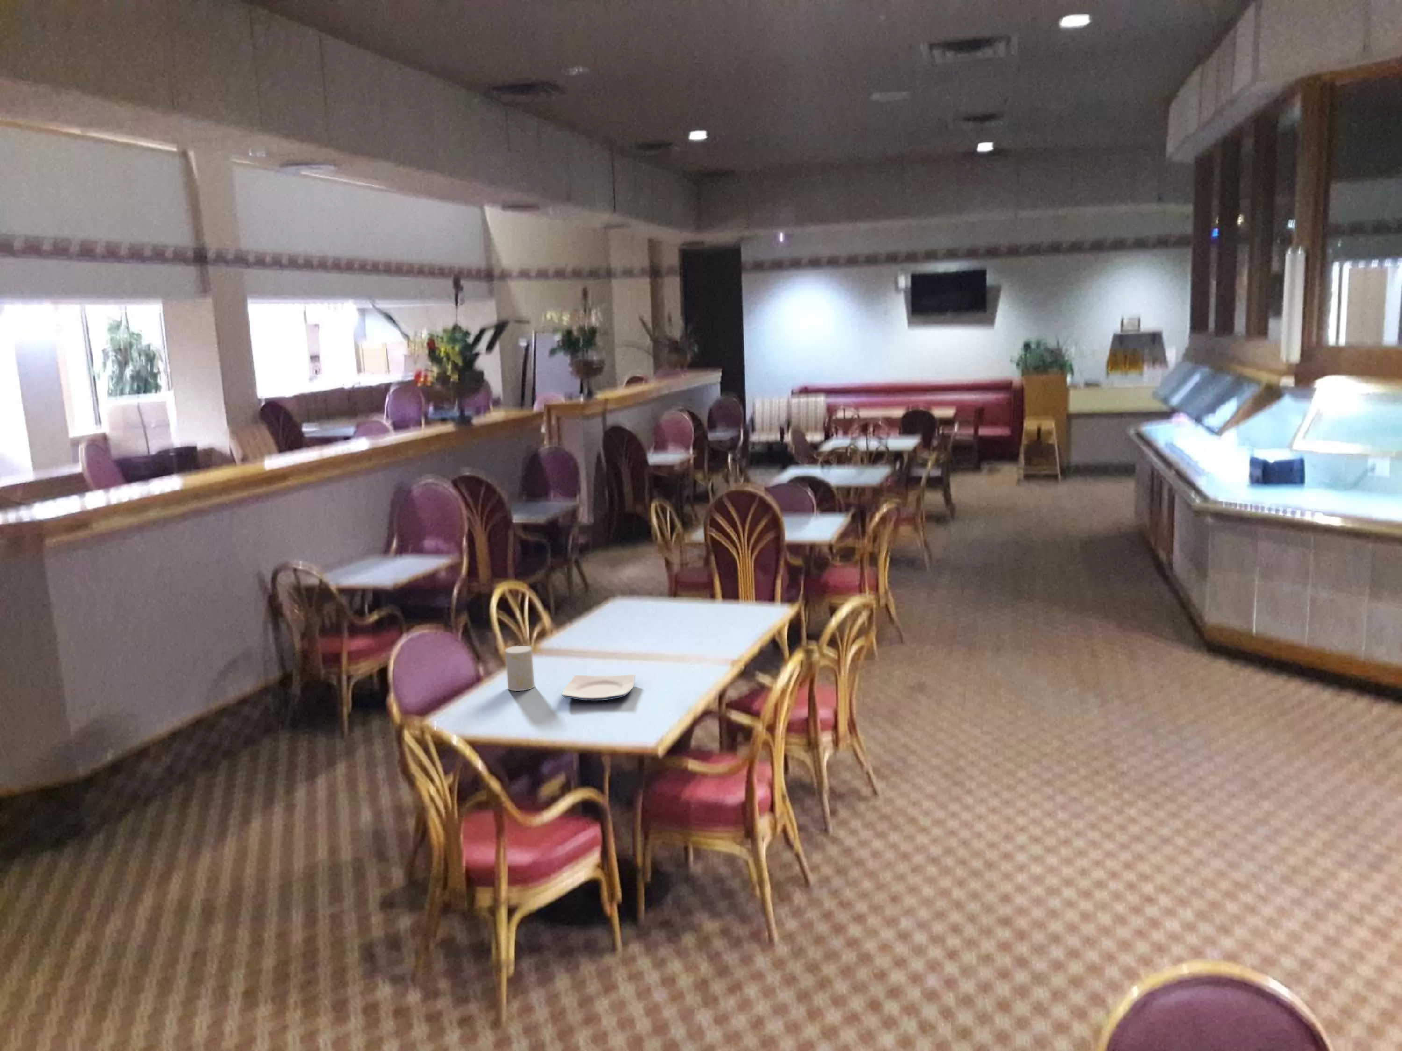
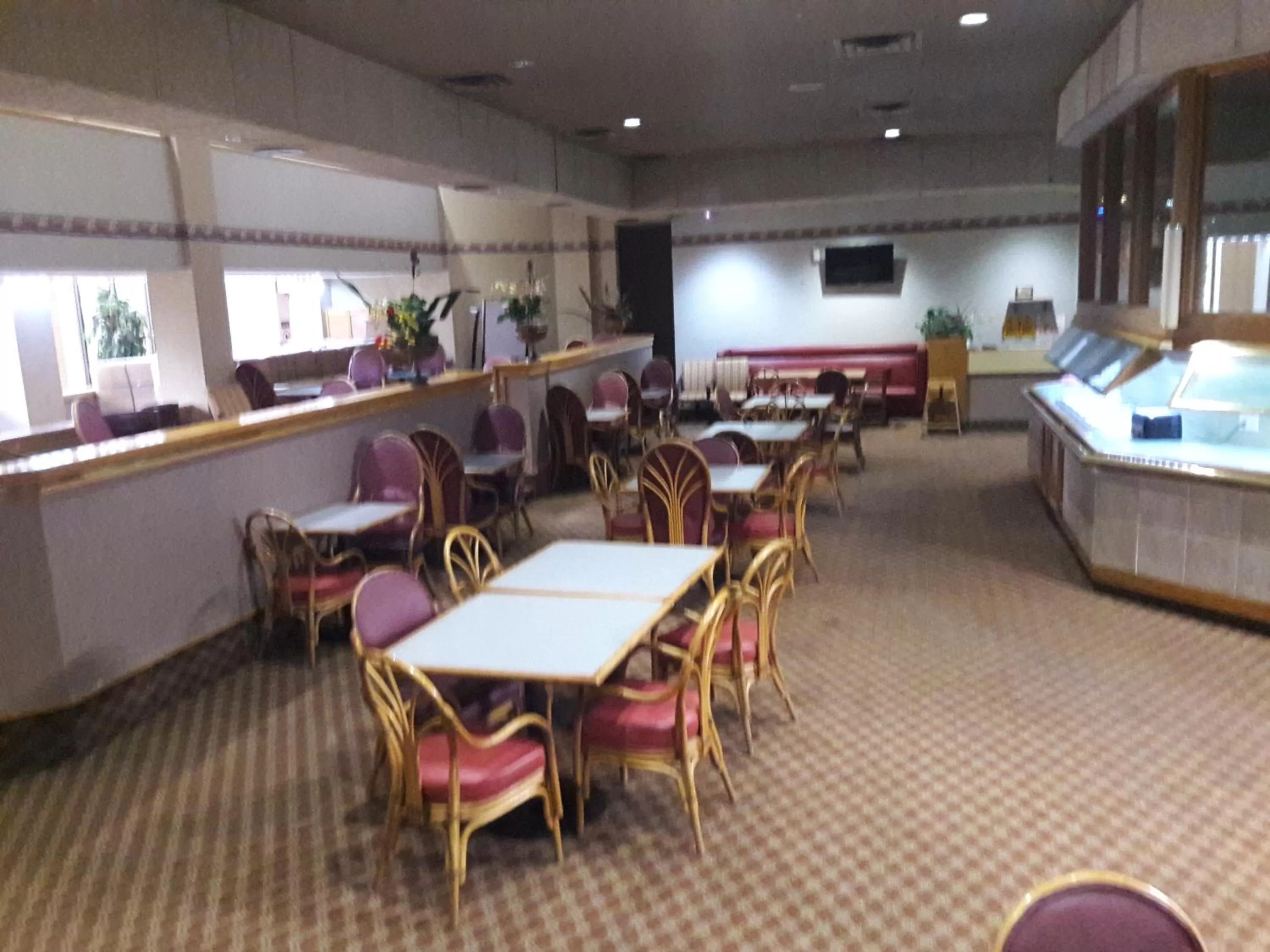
- plate [562,675,635,702]
- cup [504,645,535,692]
